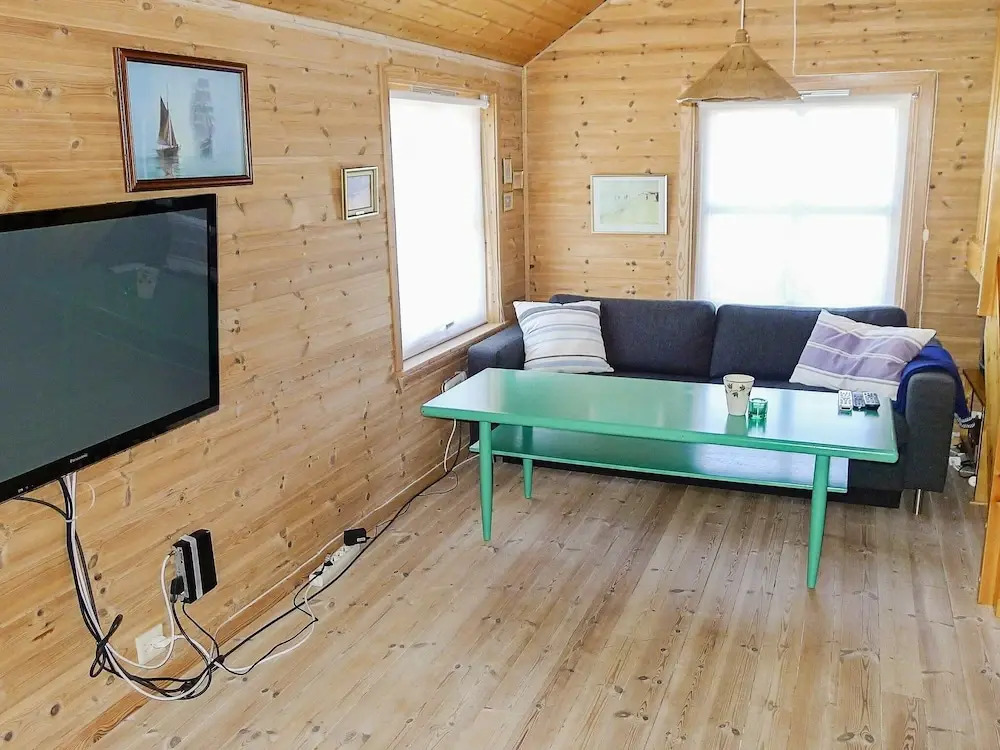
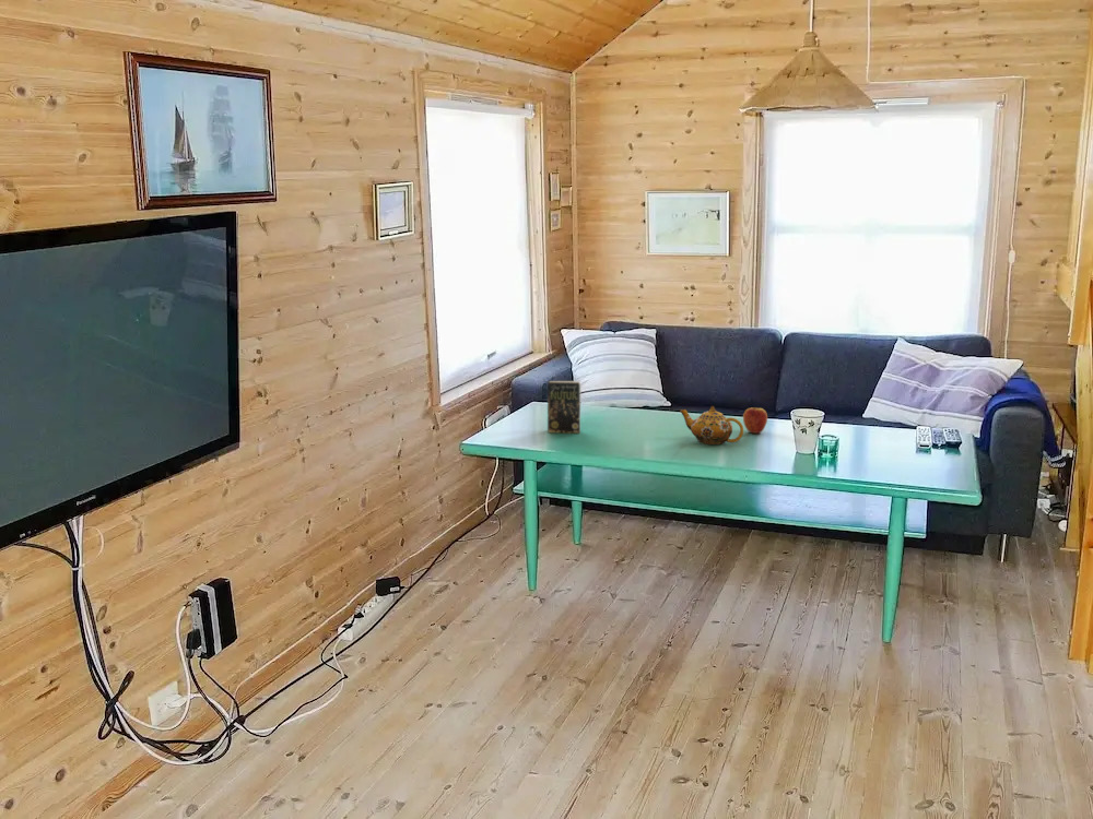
+ apple [742,405,768,435]
+ teapot [679,405,744,446]
+ book [546,380,581,435]
